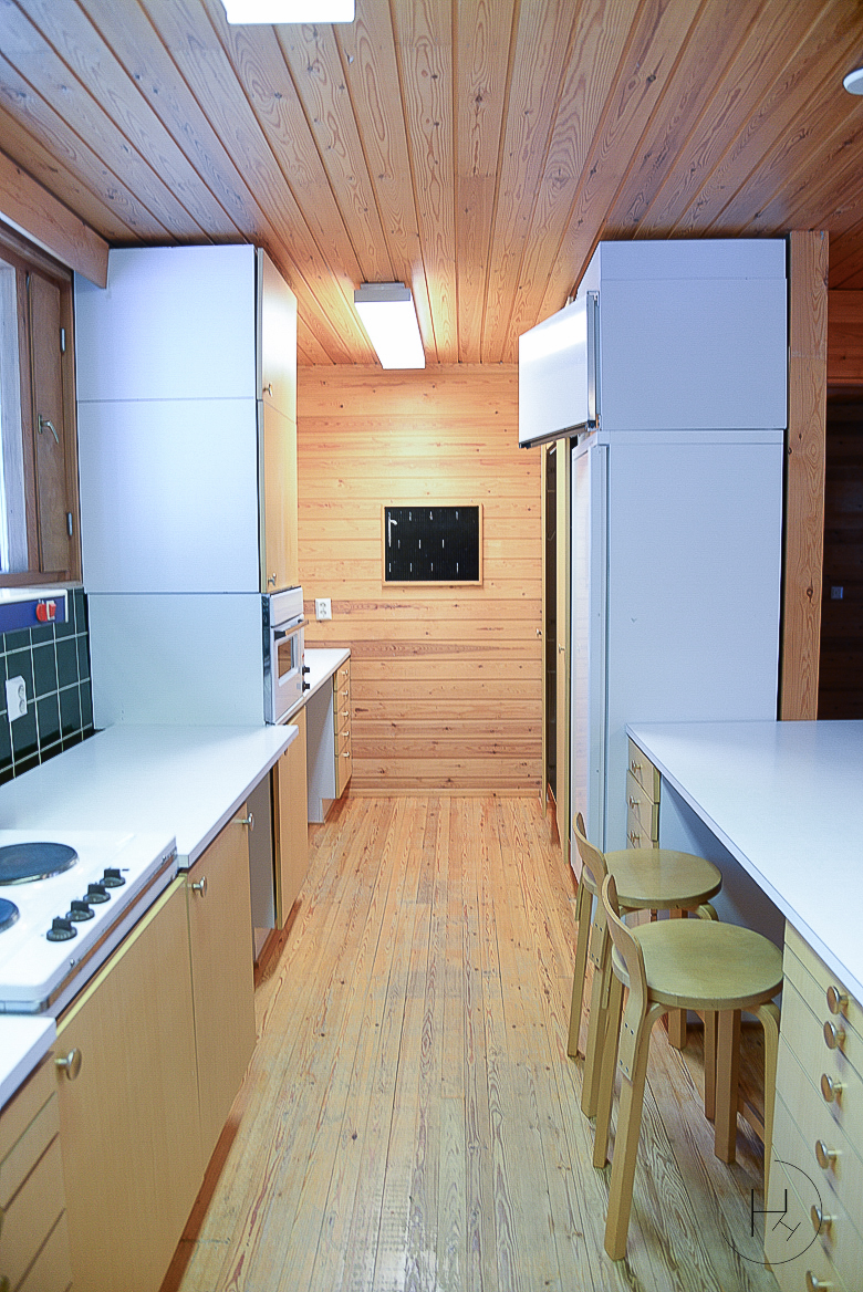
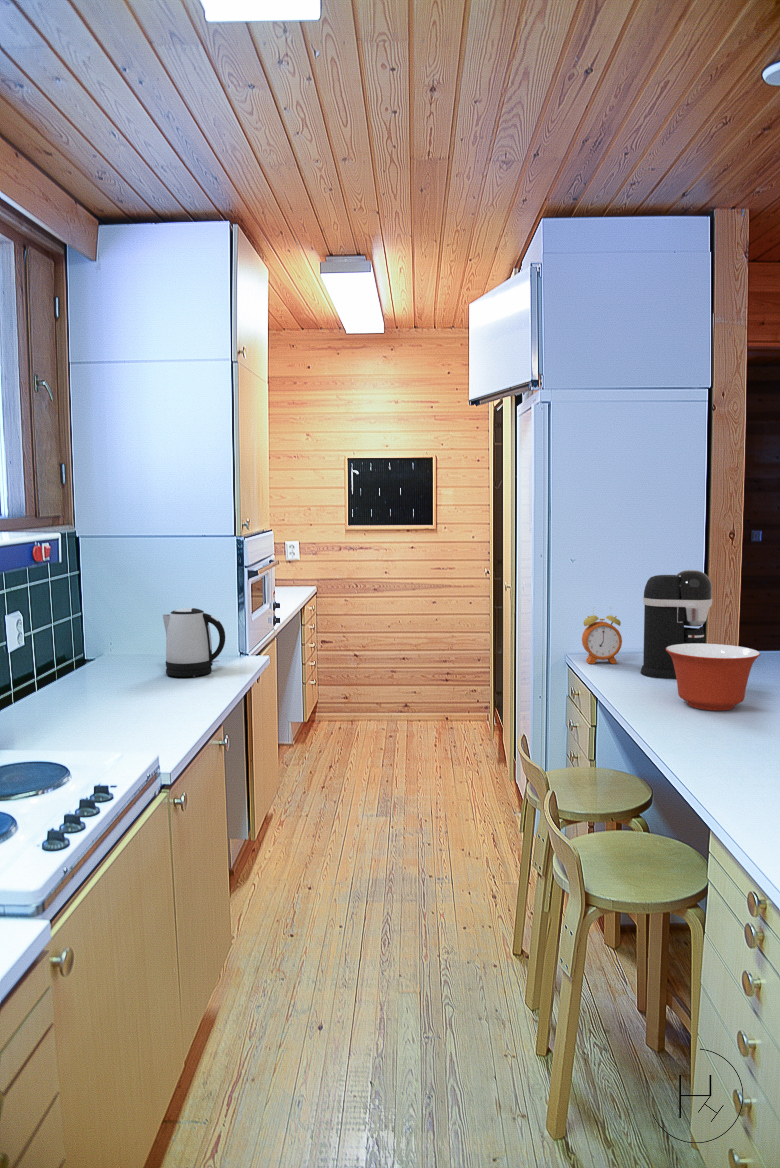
+ alarm clock [581,606,623,665]
+ kettle [162,607,226,677]
+ coffee maker [640,569,713,679]
+ mixing bowl [666,643,761,711]
